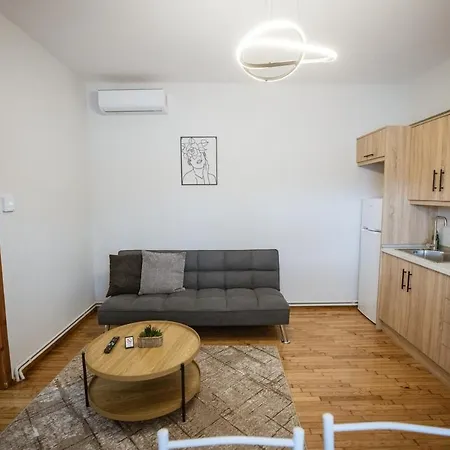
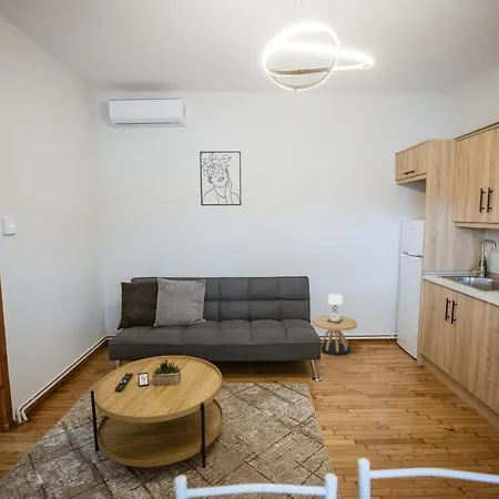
+ side table [312,293,358,356]
